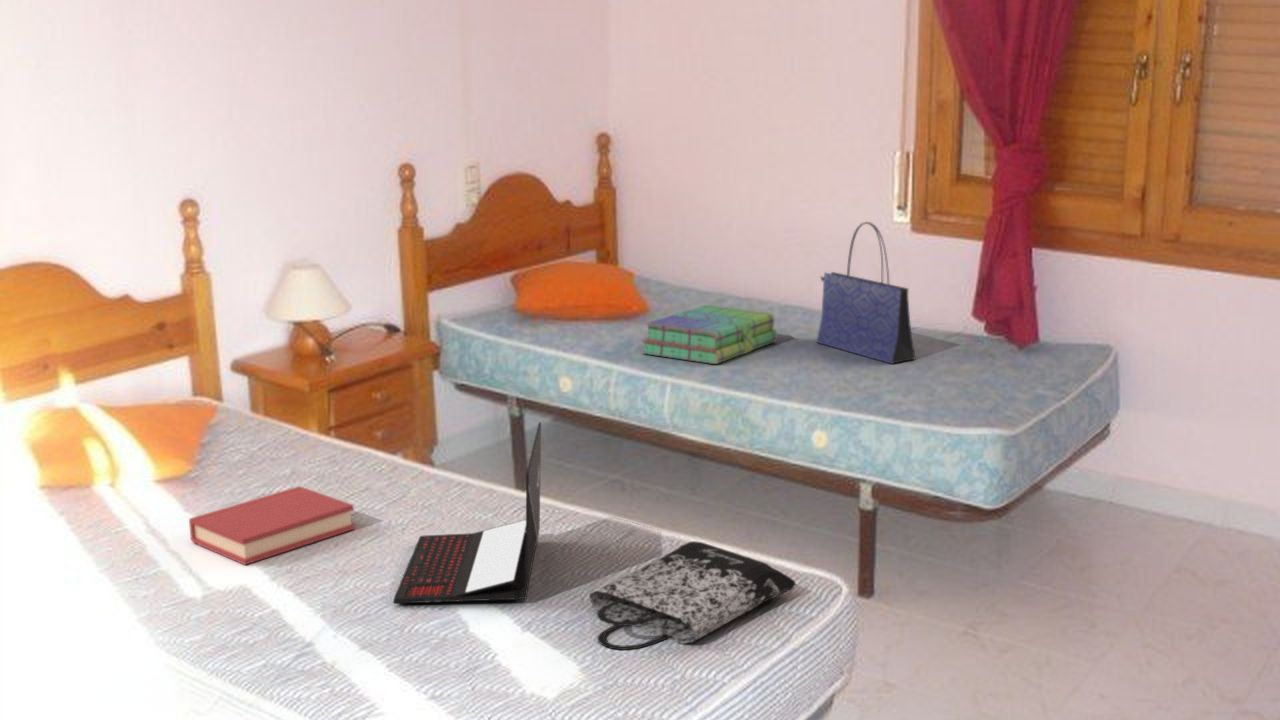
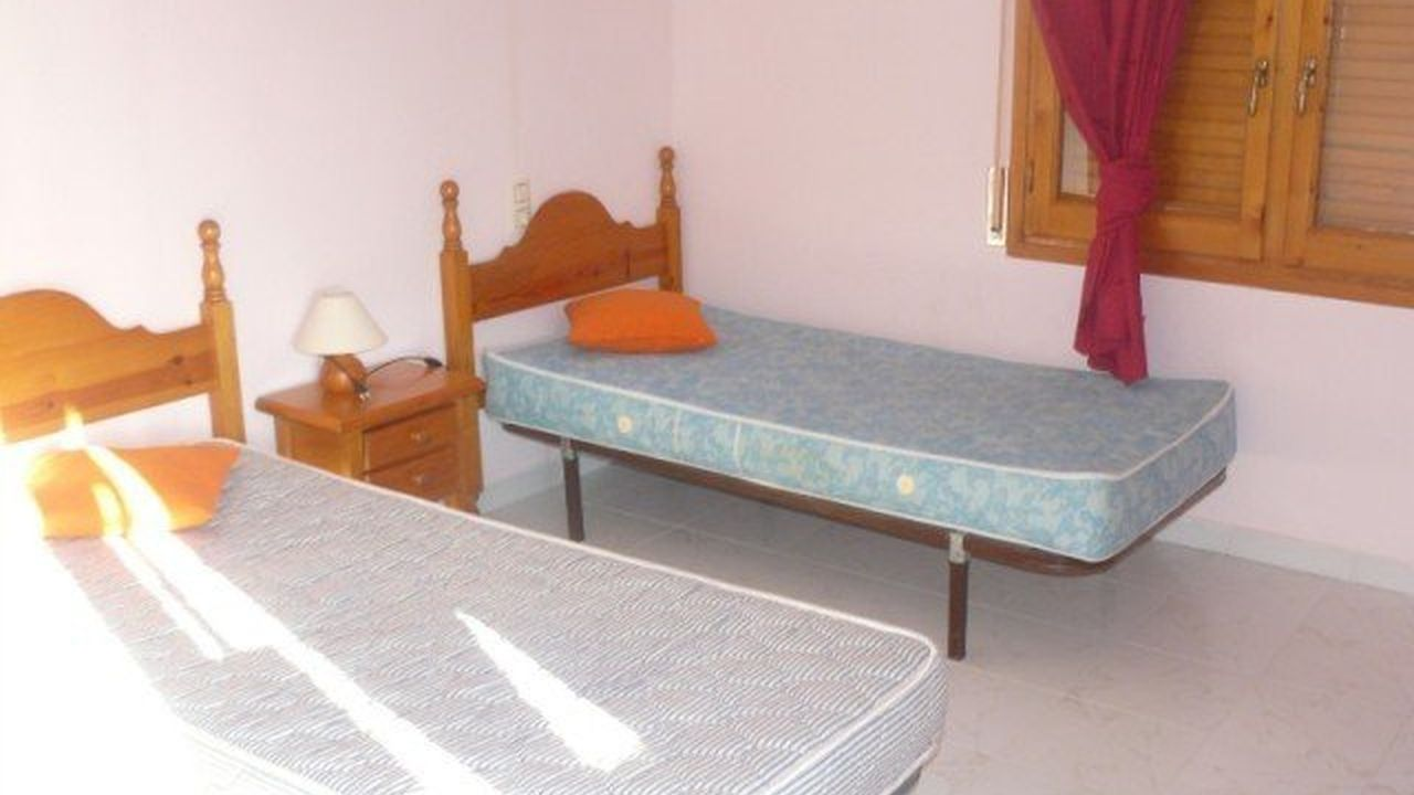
- hardback book [188,485,356,566]
- tote bag [815,221,917,365]
- laptop [393,421,542,604]
- tote bag [588,540,797,651]
- stack of books [640,304,779,365]
